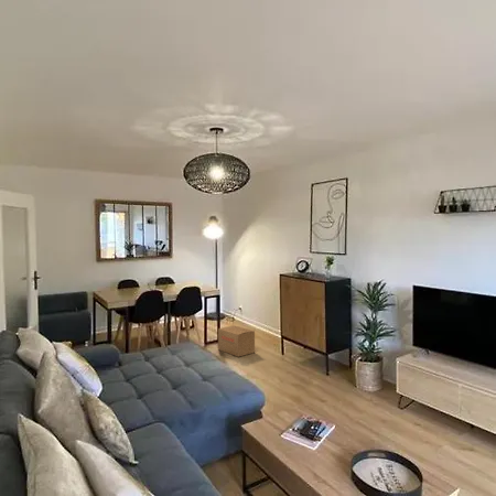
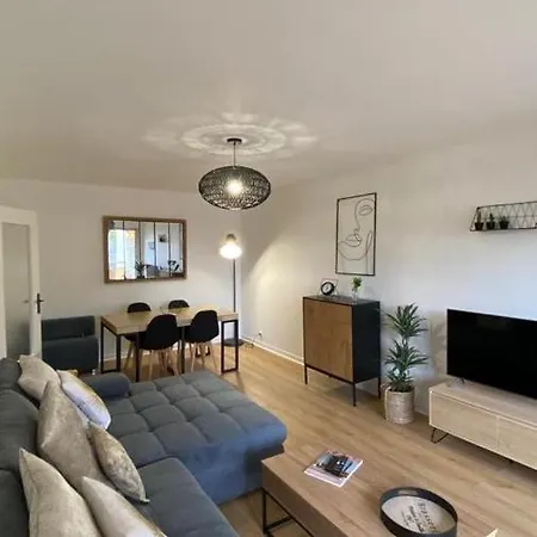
- cardboard box [217,325,256,358]
